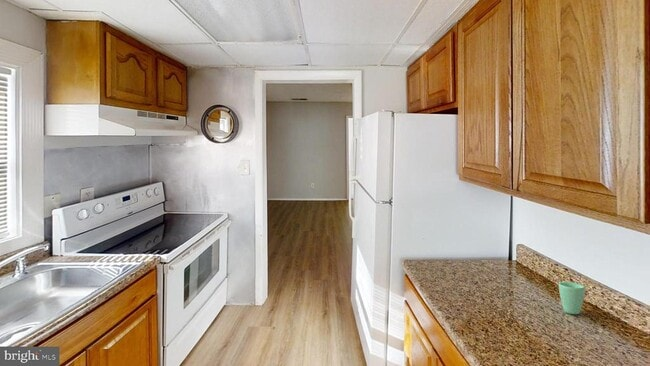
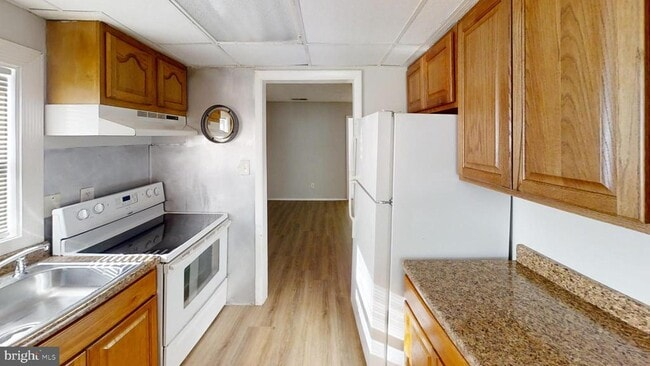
- cup [558,281,586,315]
